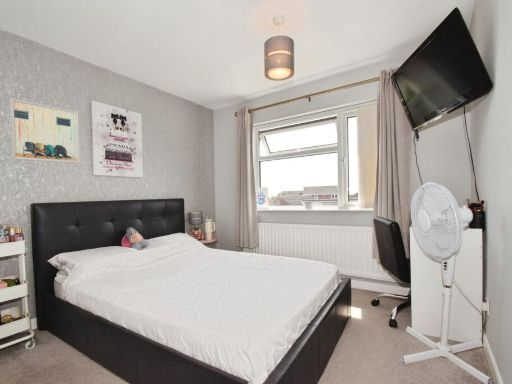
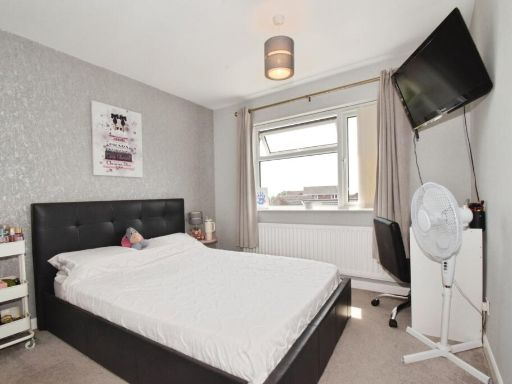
- wall art [9,97,81,164]
